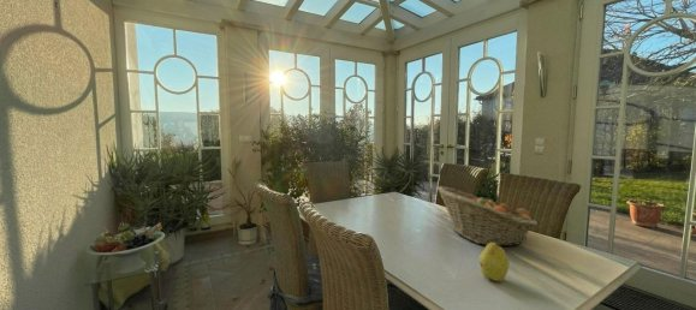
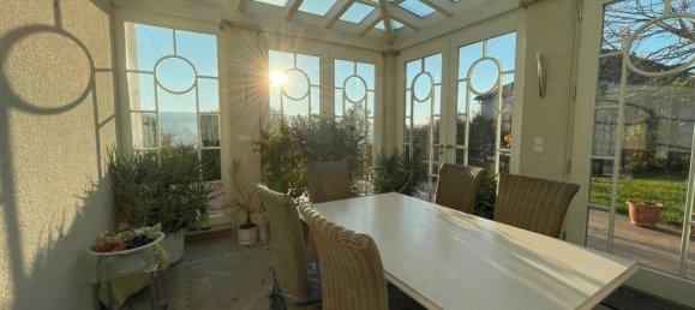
- fruit basket [436,185,539,248]
- fruit [478,243,511,282]
